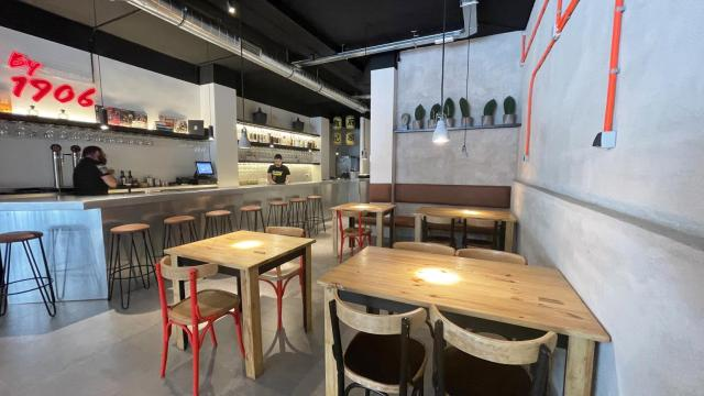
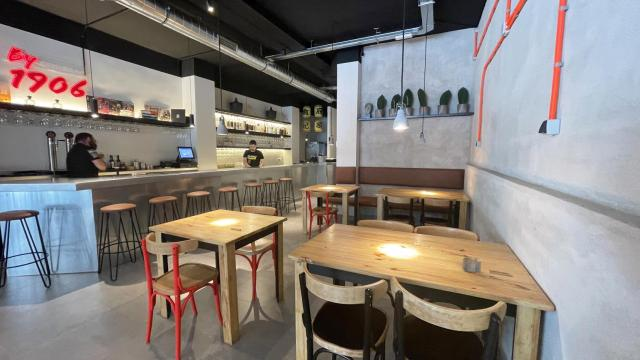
+ architectural model [462,249,482,273]
